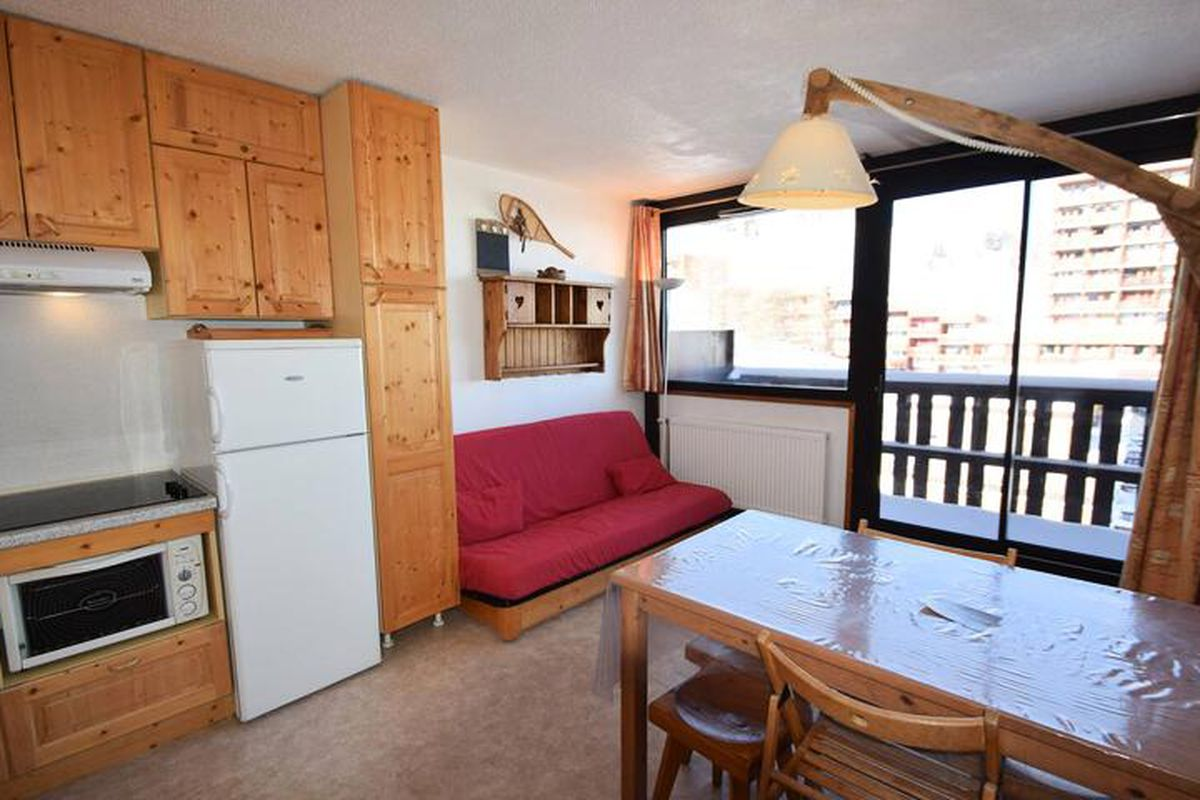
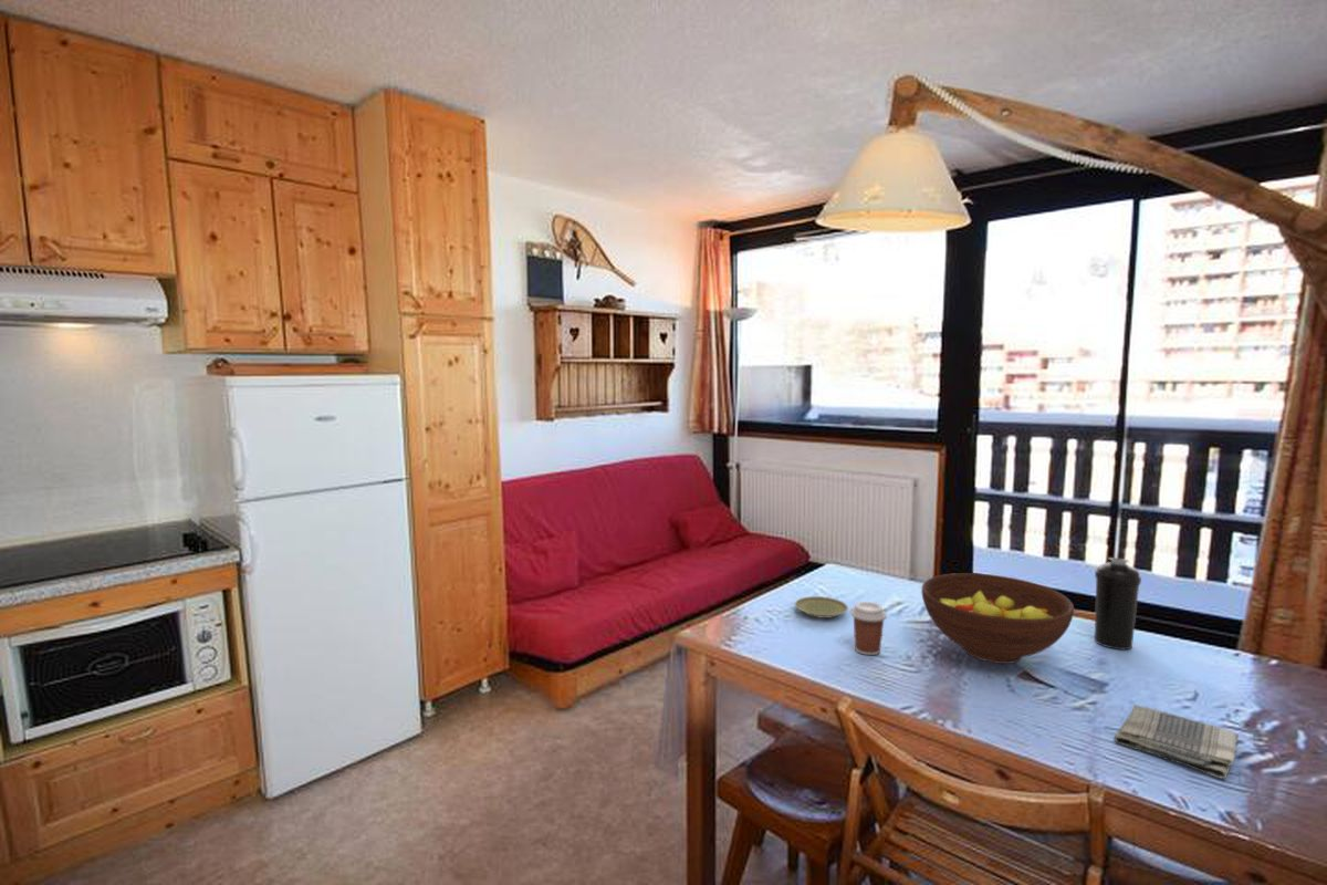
+ coffee cup [849,601,888,656]
+ dish towel [1114,704,1240,780]
+ water bottle [1094,556,1142,650]
+ plate [794,595,849,620]
+ fruit bowl [920,572,1075,665]
